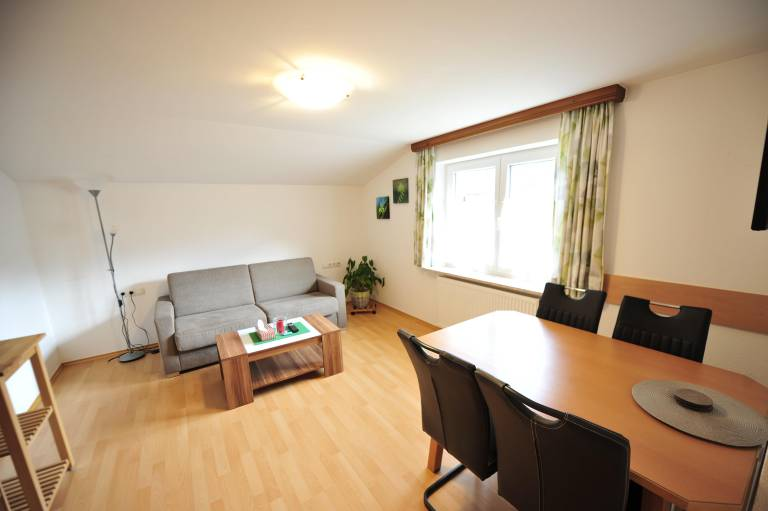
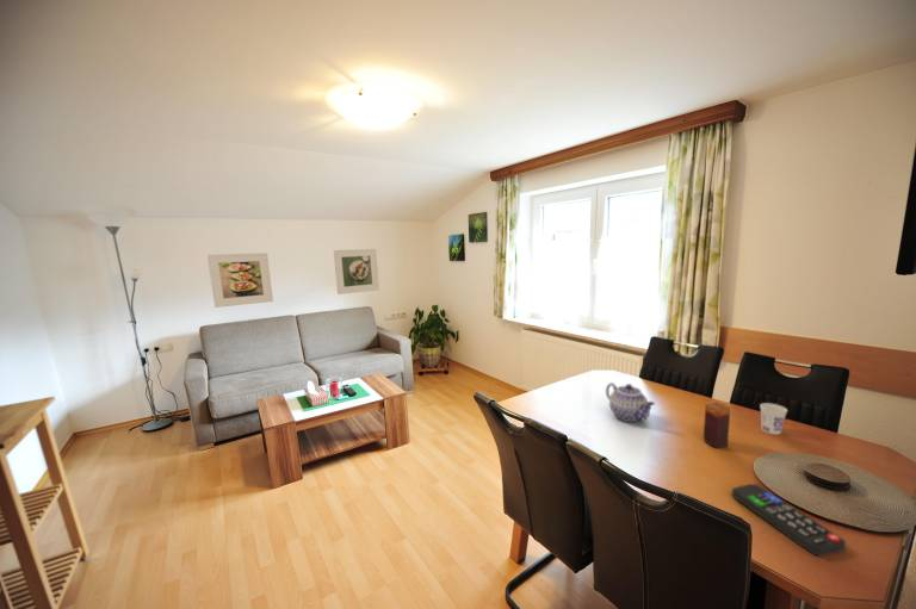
+ candle [703,400,731,449]
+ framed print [333,248,380,296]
+ remote control [730,483,847,558]
+ cup [759,402,788,435]
+ teapot [605,381,656,423]
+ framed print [206,251,274,309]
